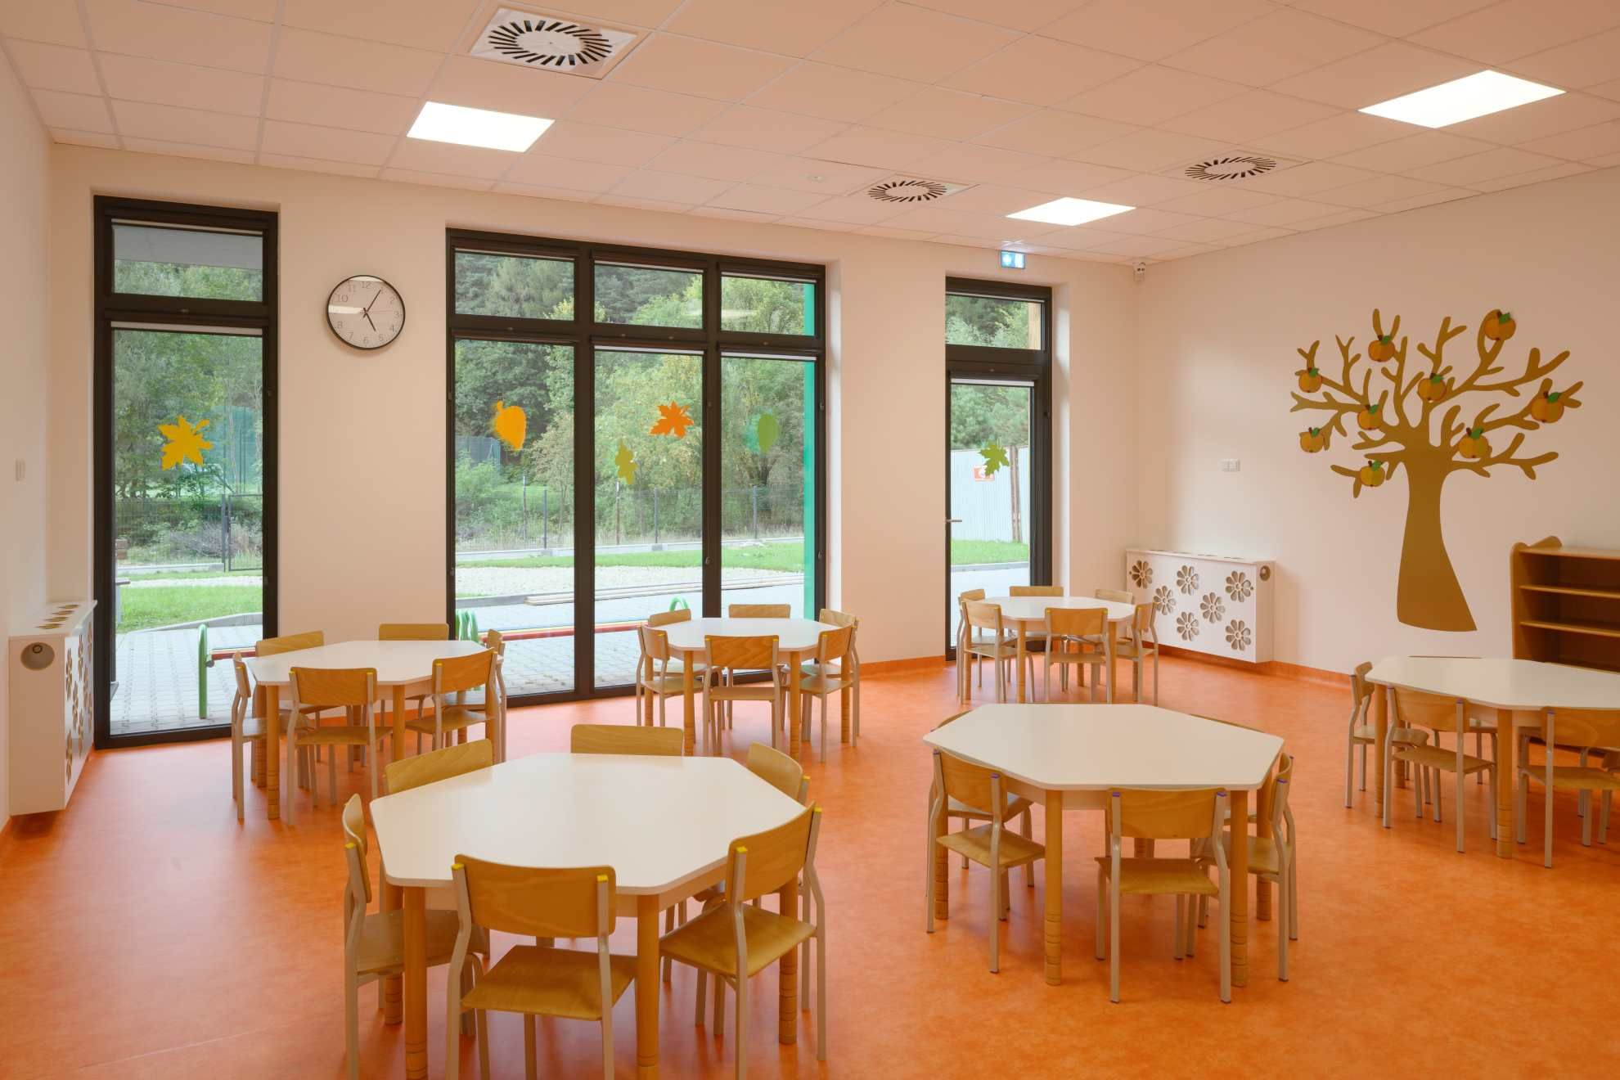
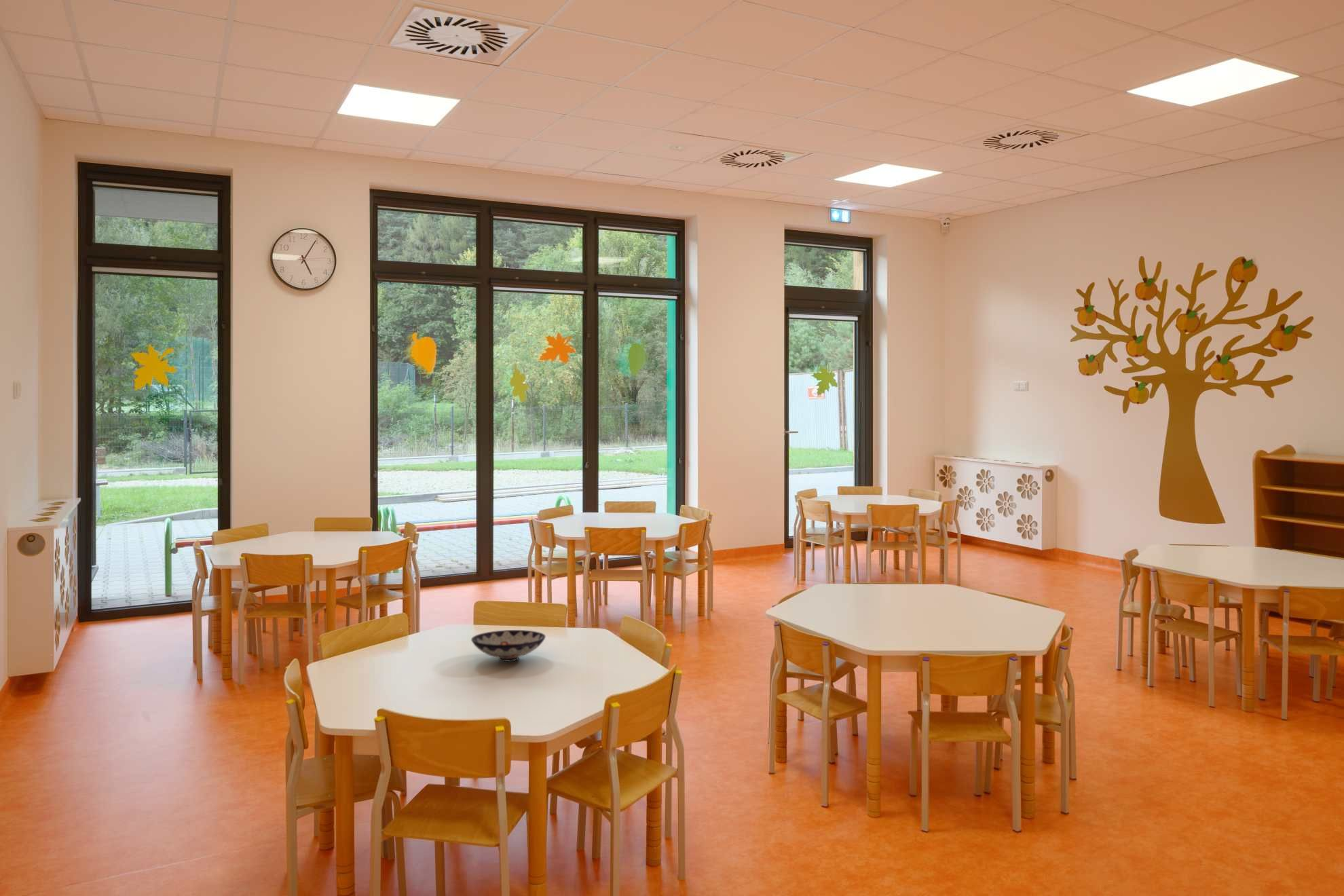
+ bowl [470,629,546,662]
